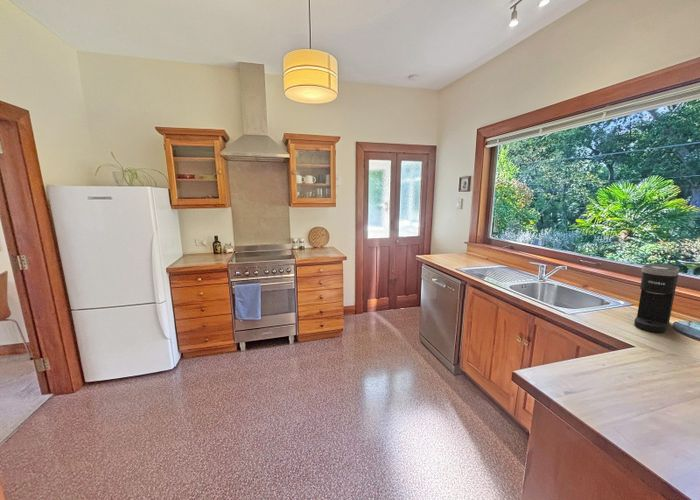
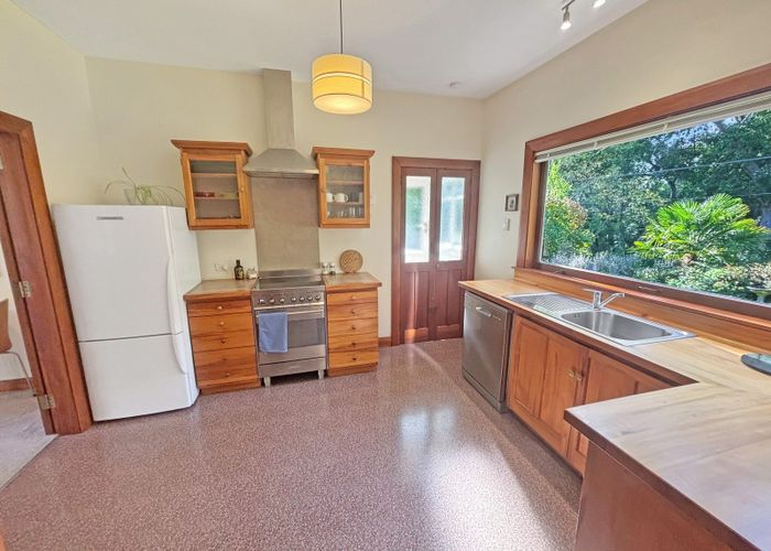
- coffee maker [633,263,680,334]
